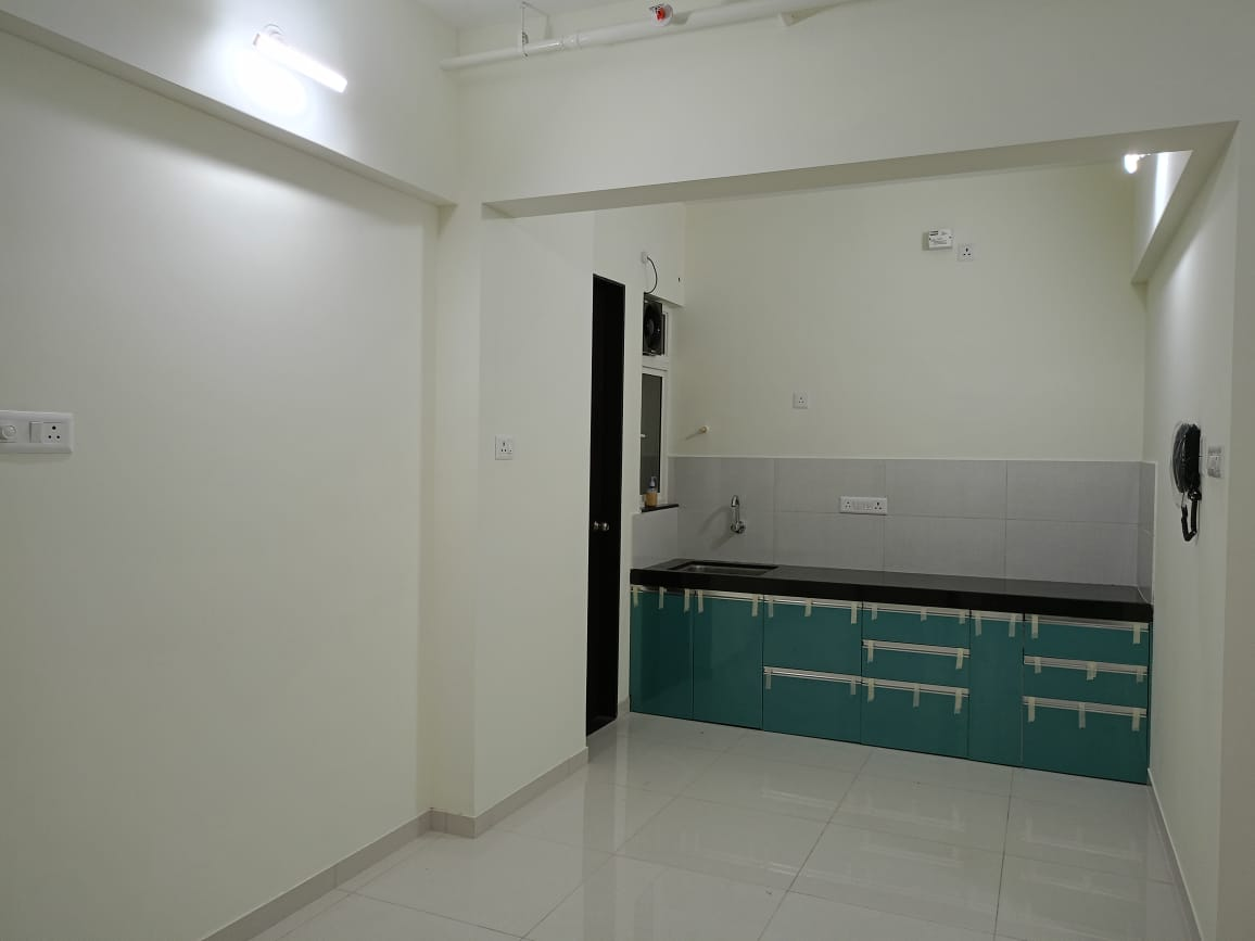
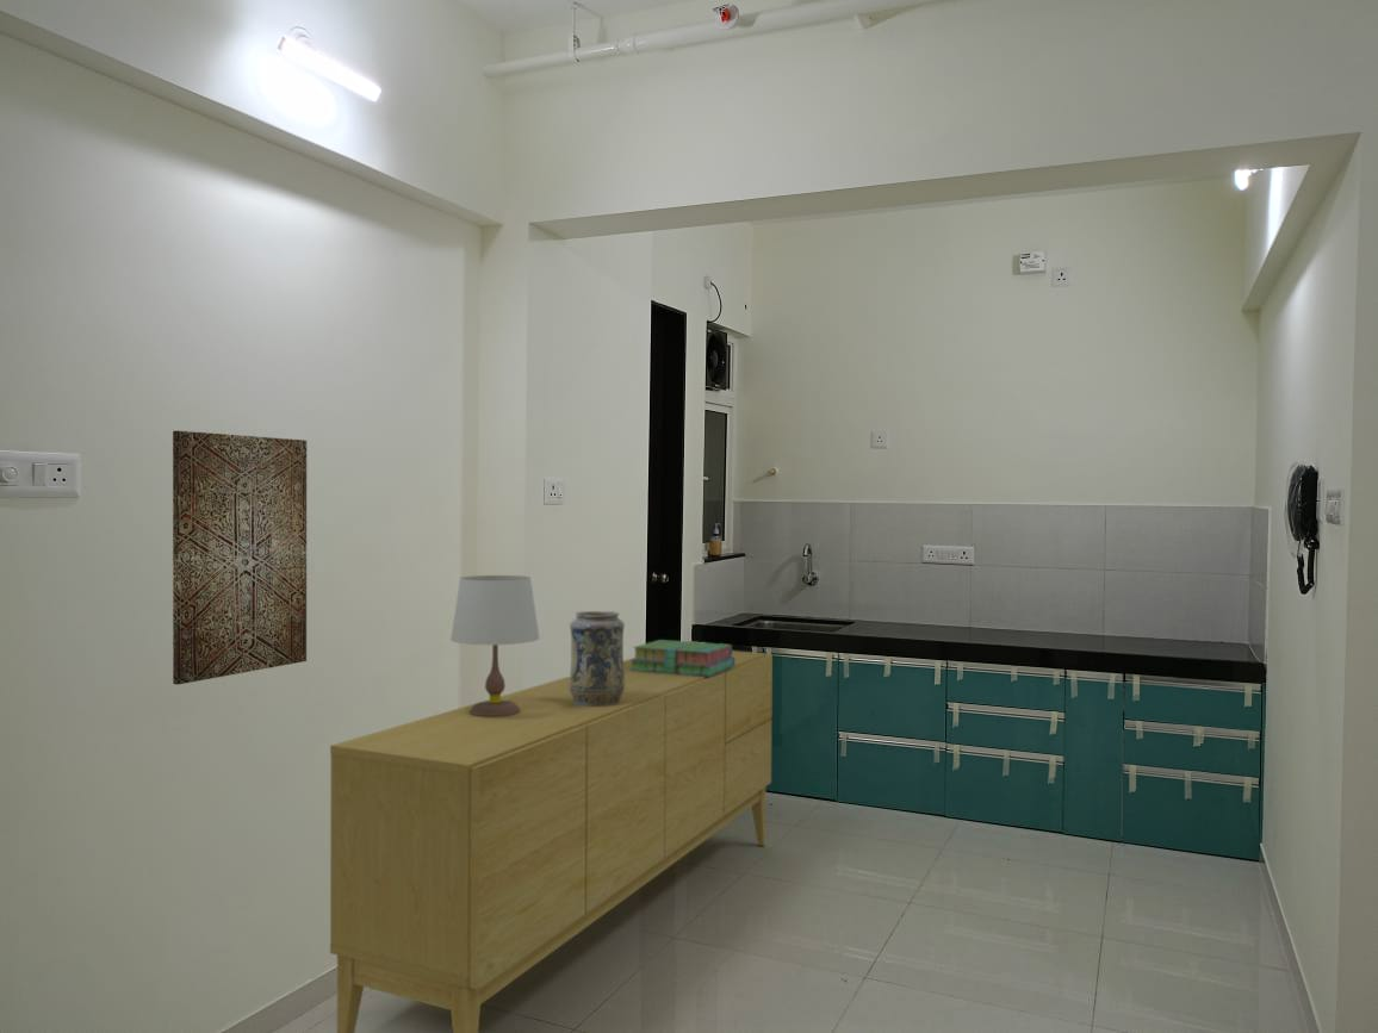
+ table lamp [449,574,540,717]
+ stack of books [631,639,734,677]
+ decorative vase [569,610,626,707]
+ sideboard [329,649,774,1033]
+ wall art [172,430,308,686]
